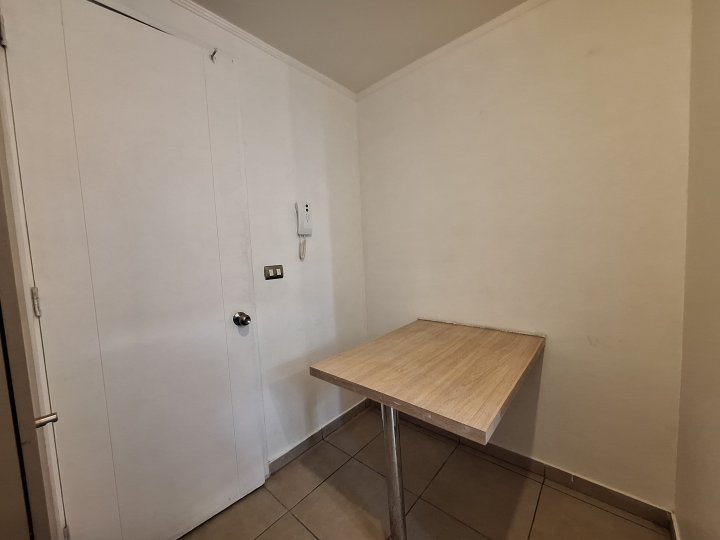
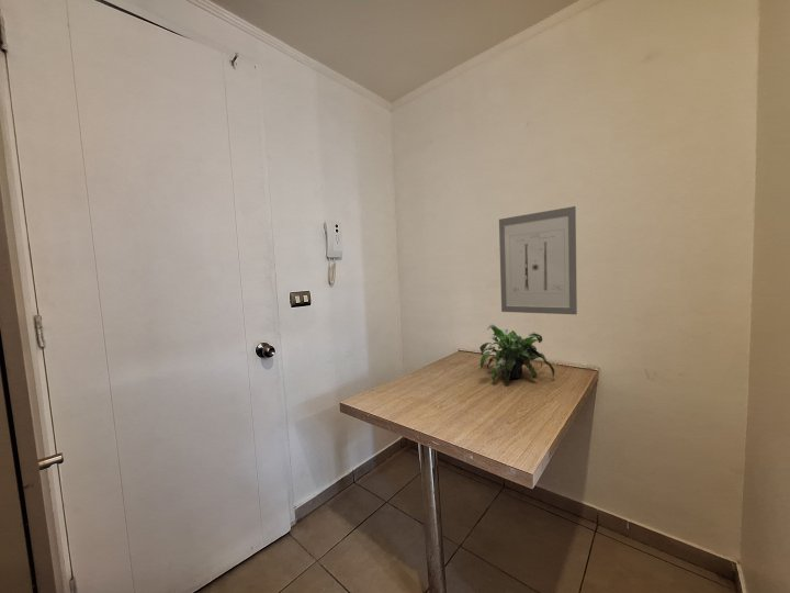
+ potted plant [478,324,556,383]
+ wall art [498,205,578,315]
